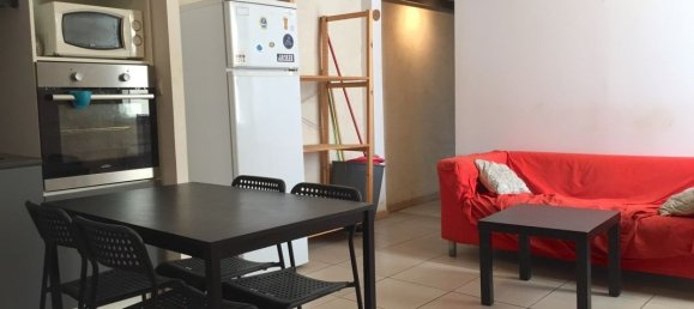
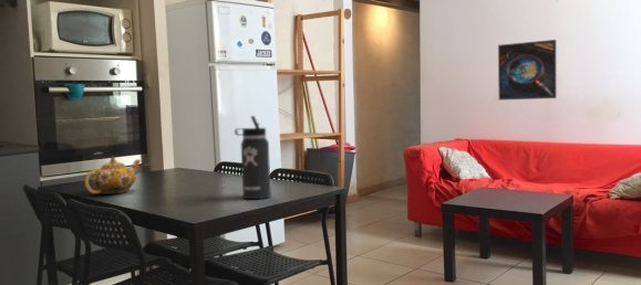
+ thermos bottle [234,115,272,200]
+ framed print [497,39,557,101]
+ teapot [84,156,142,196]
